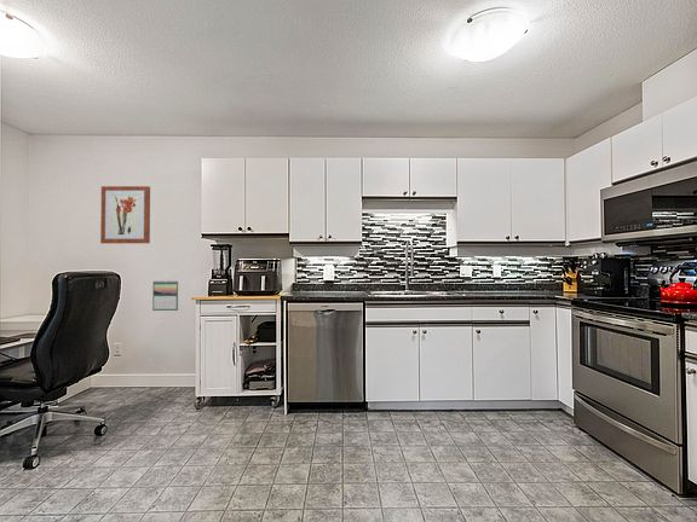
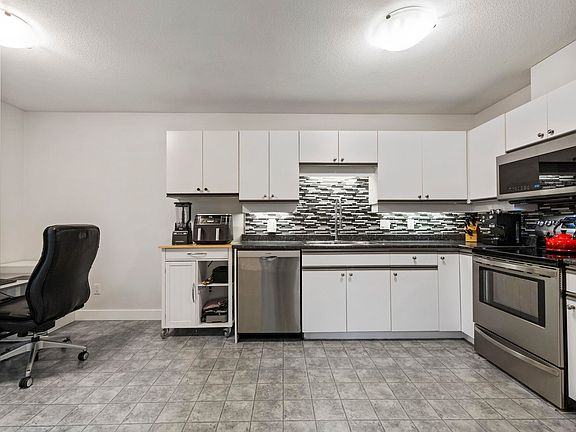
- calendar [151,279,179,312]
- wall art [99,185,151,245]
